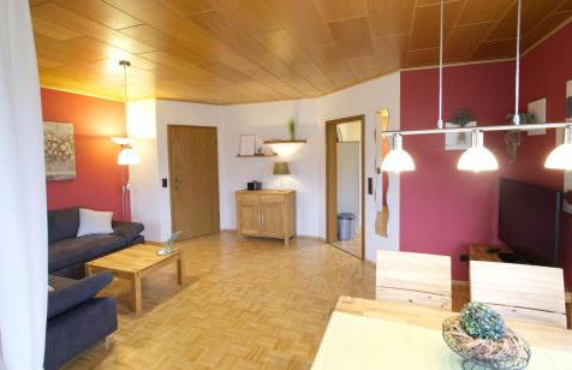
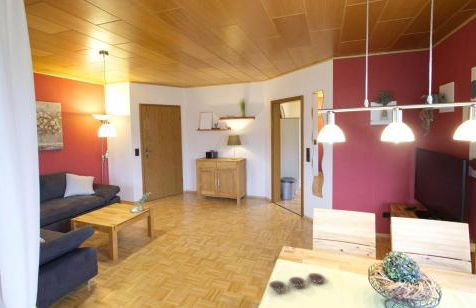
+ plate [268,272,326,292]
